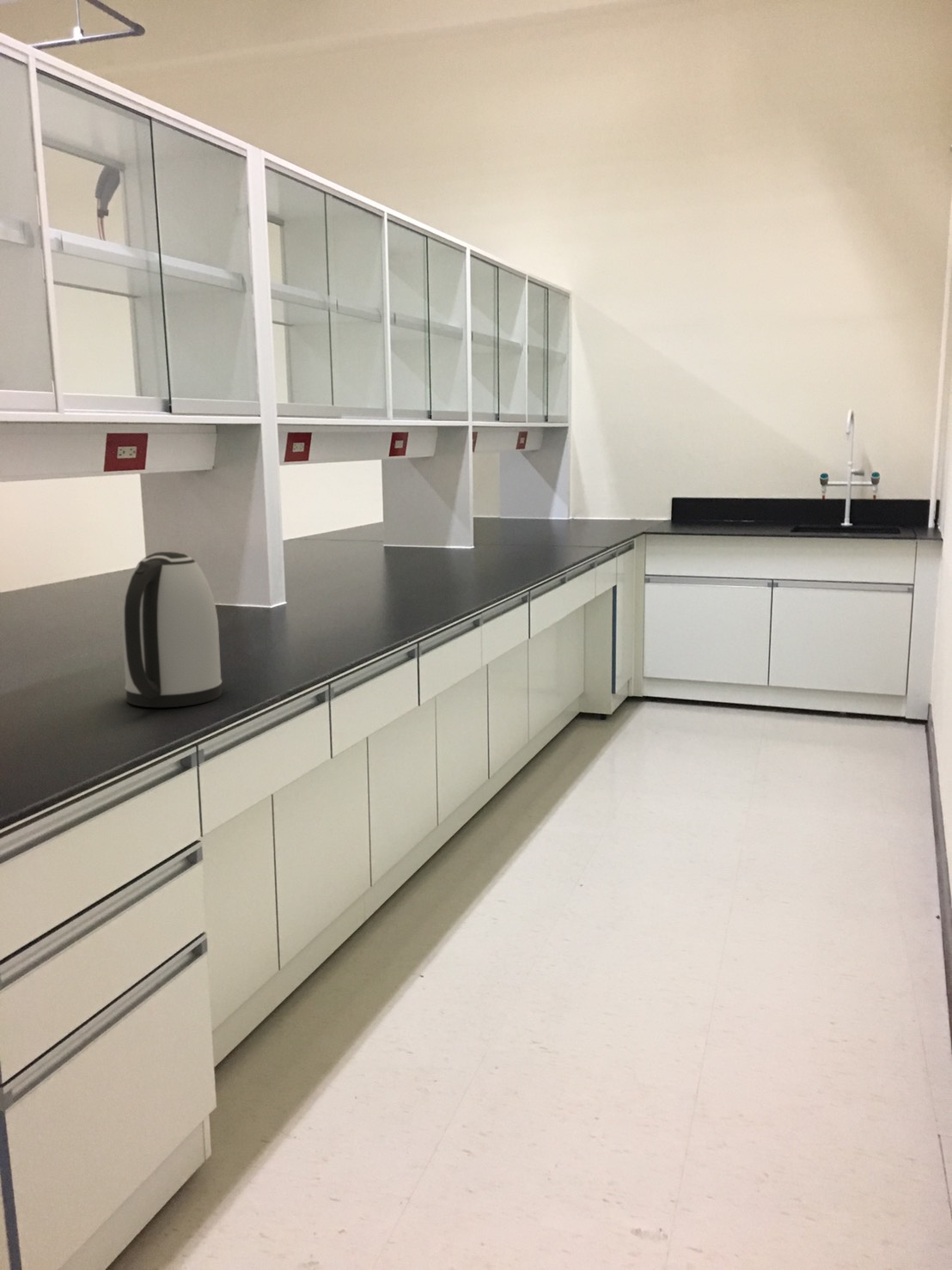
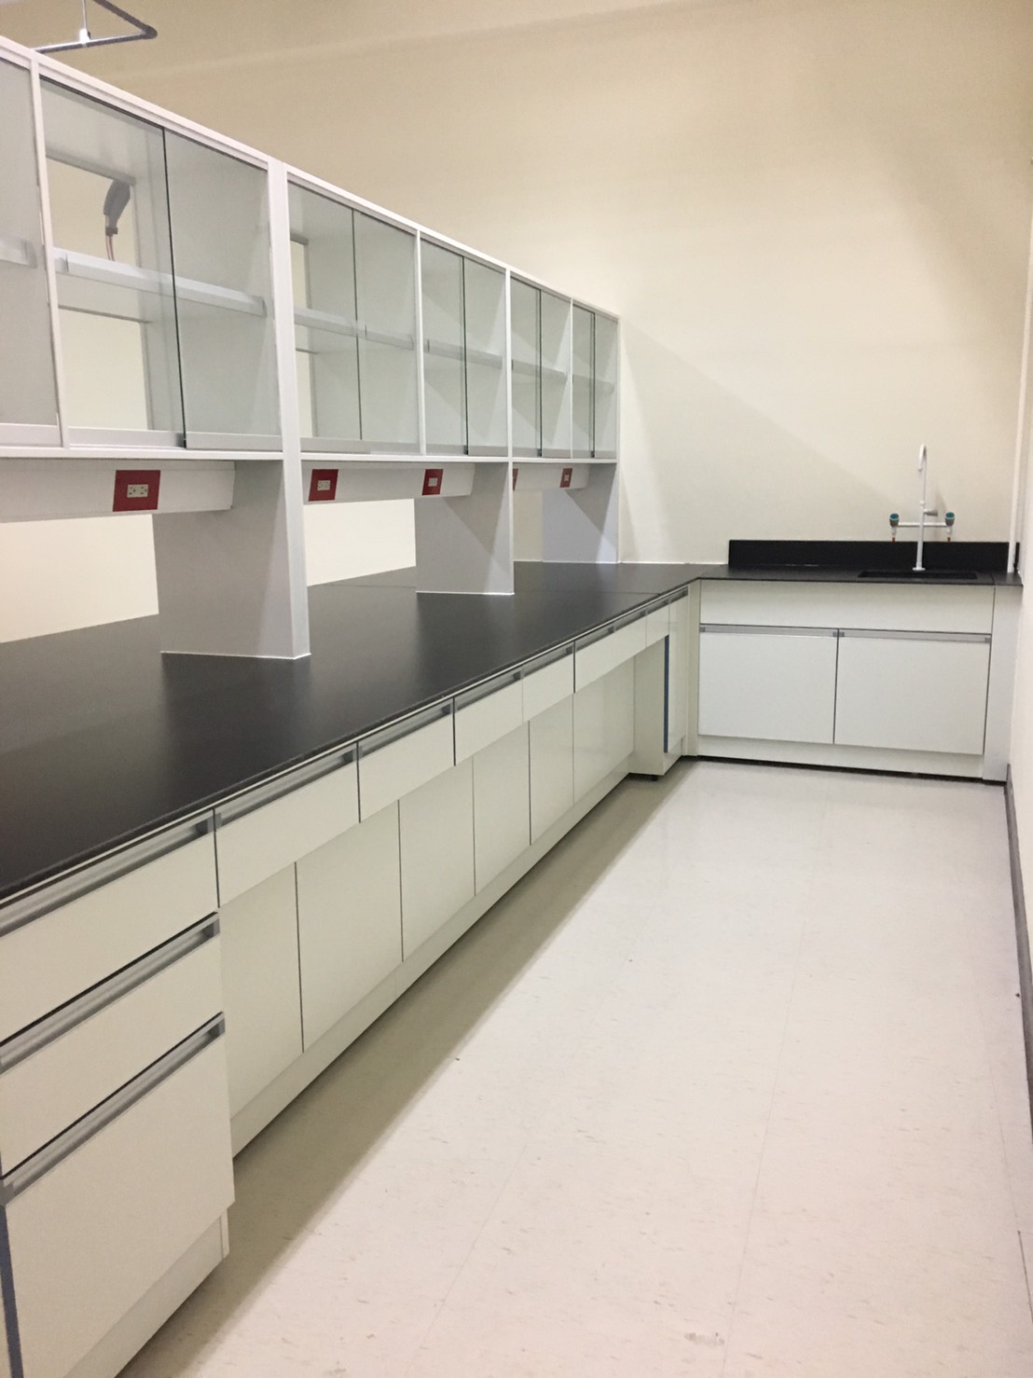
- kettle [121,551,223,708]
